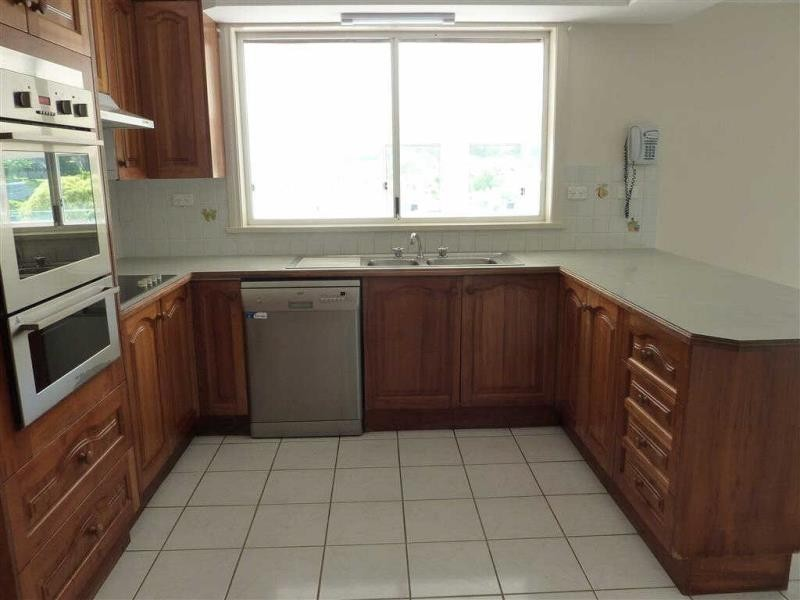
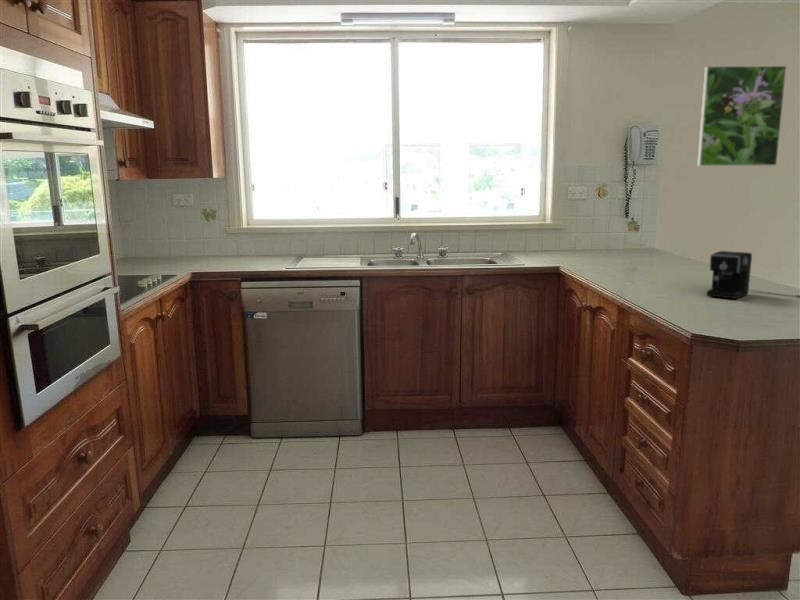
+ coffee maker [706,250,800,300]
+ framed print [696,65,788,167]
